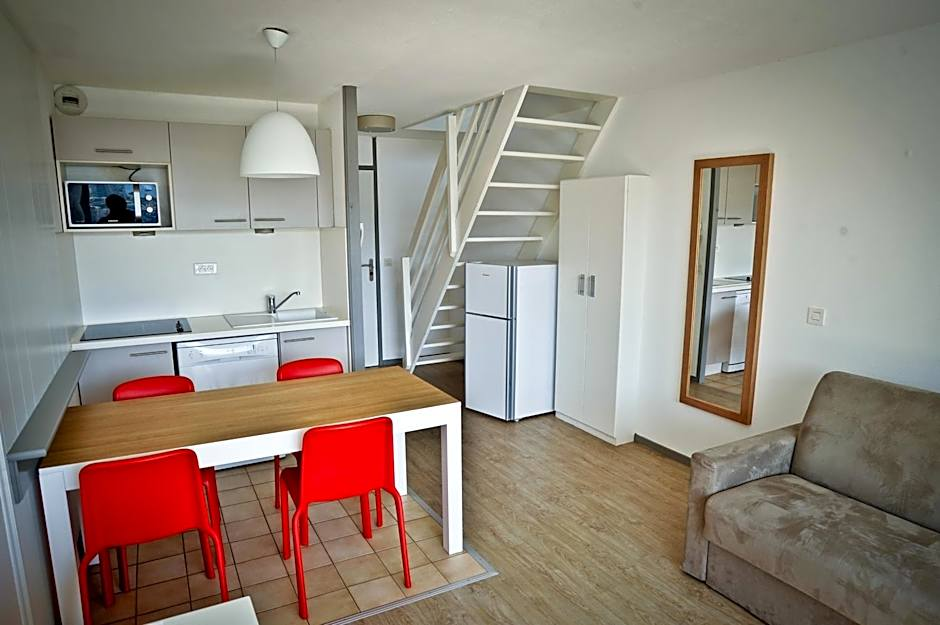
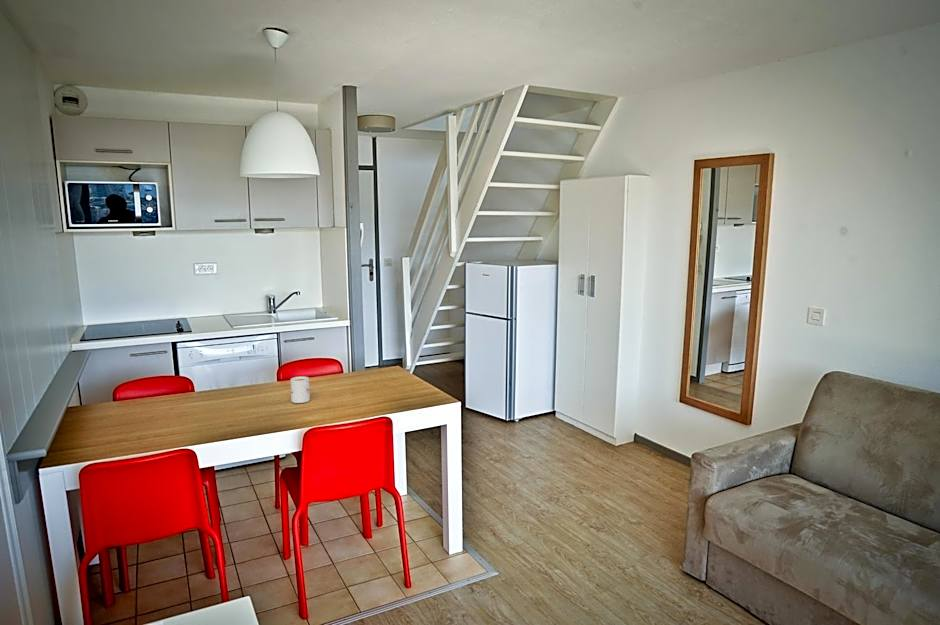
+ mug [290,376,311,404]
